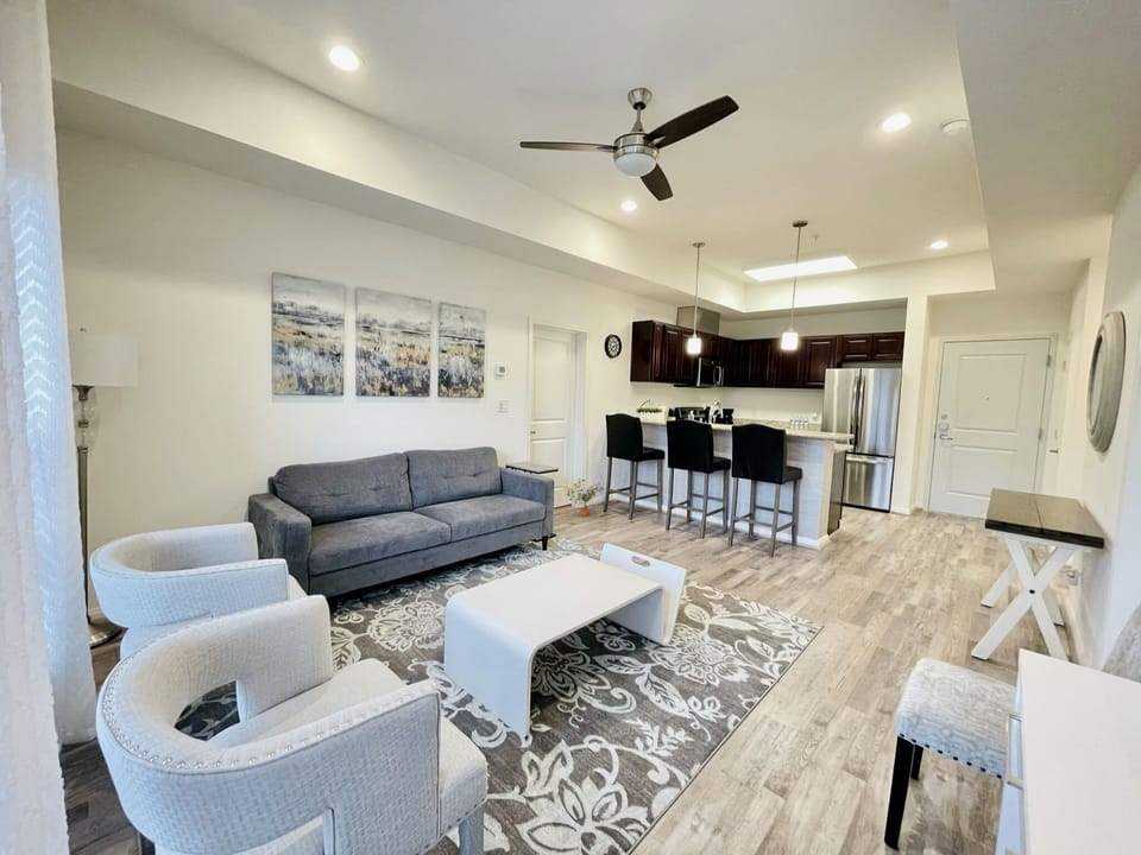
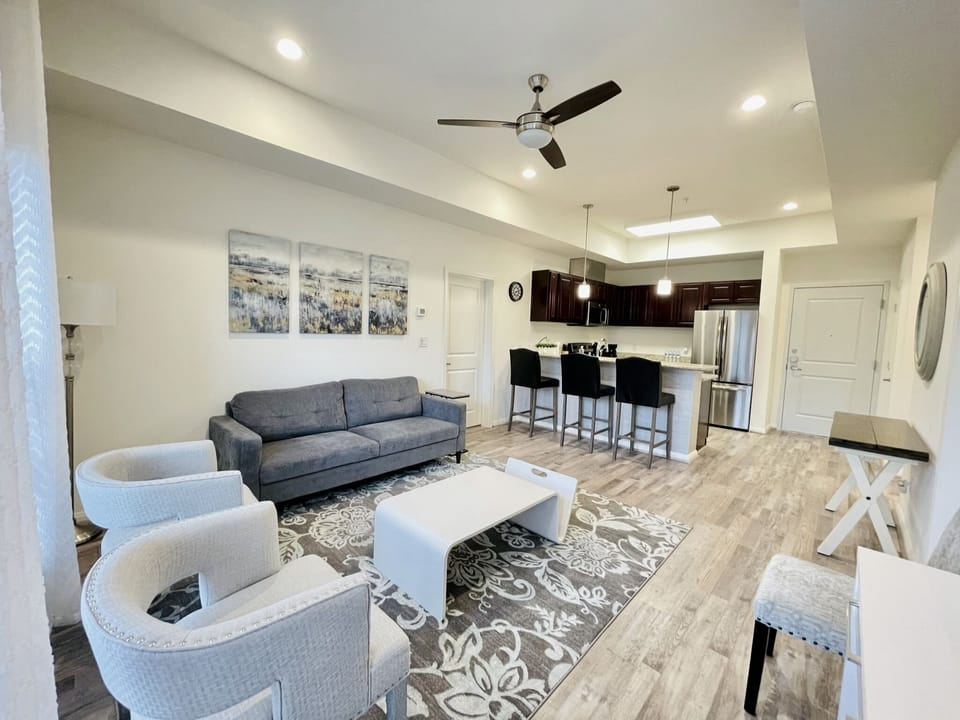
- potted plant [563,477,605,518]
